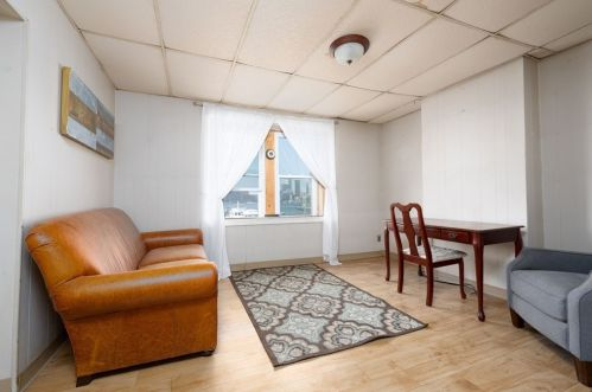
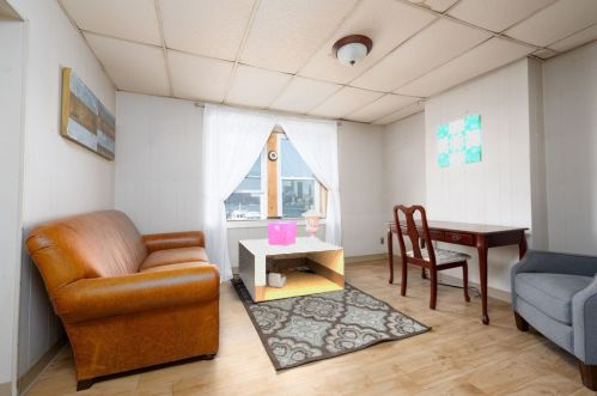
+ storage bench [237,236,346,304]
+ storage bin [267,220,298,246]
+ decorative urn [300,203,324,243]
+ wall art [437,112,483,169]
